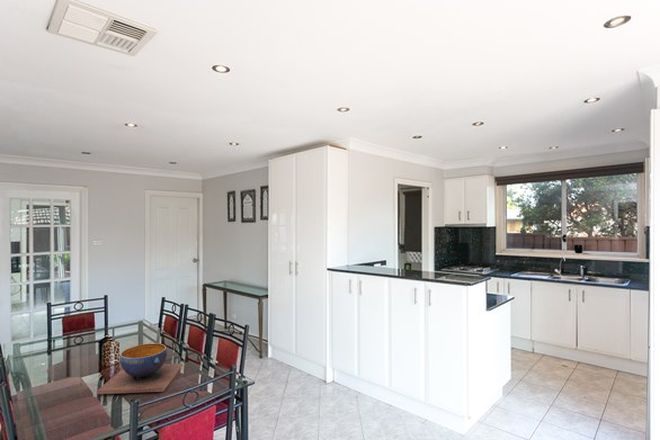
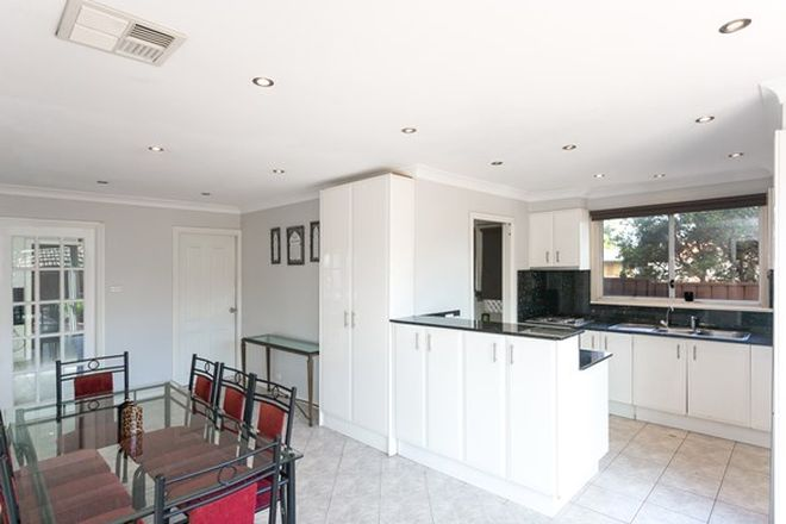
- decorative bowl [96,342,184,395]
